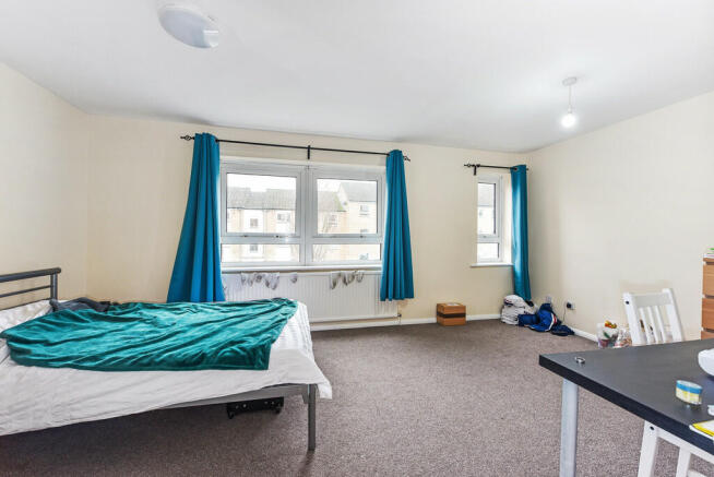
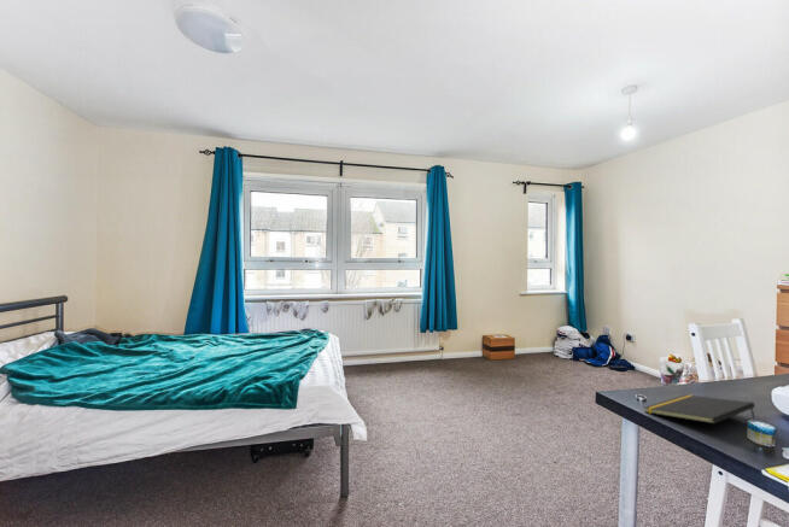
+ notepad [643,393,756,424]
